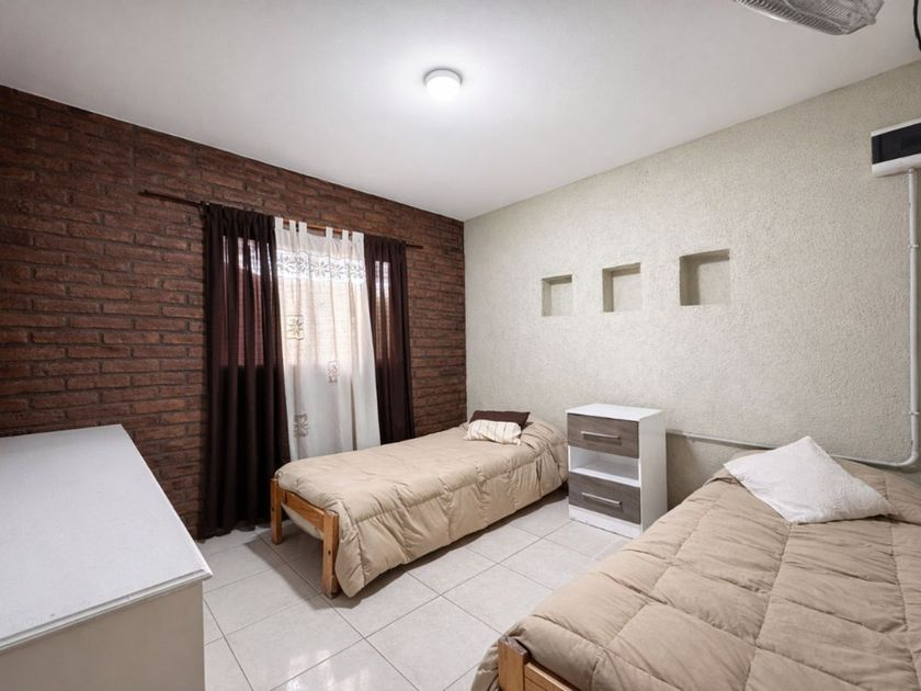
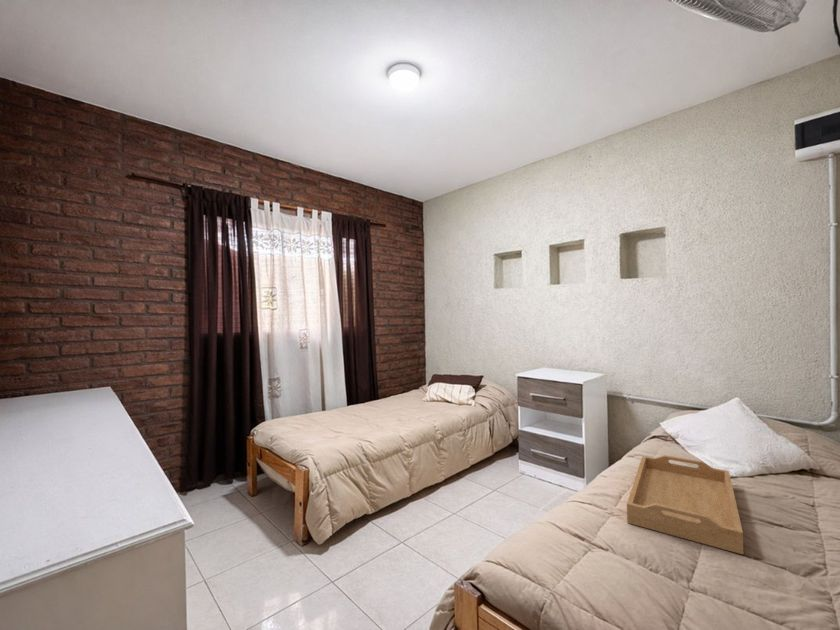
+ serving tray [626,454,744,555]
